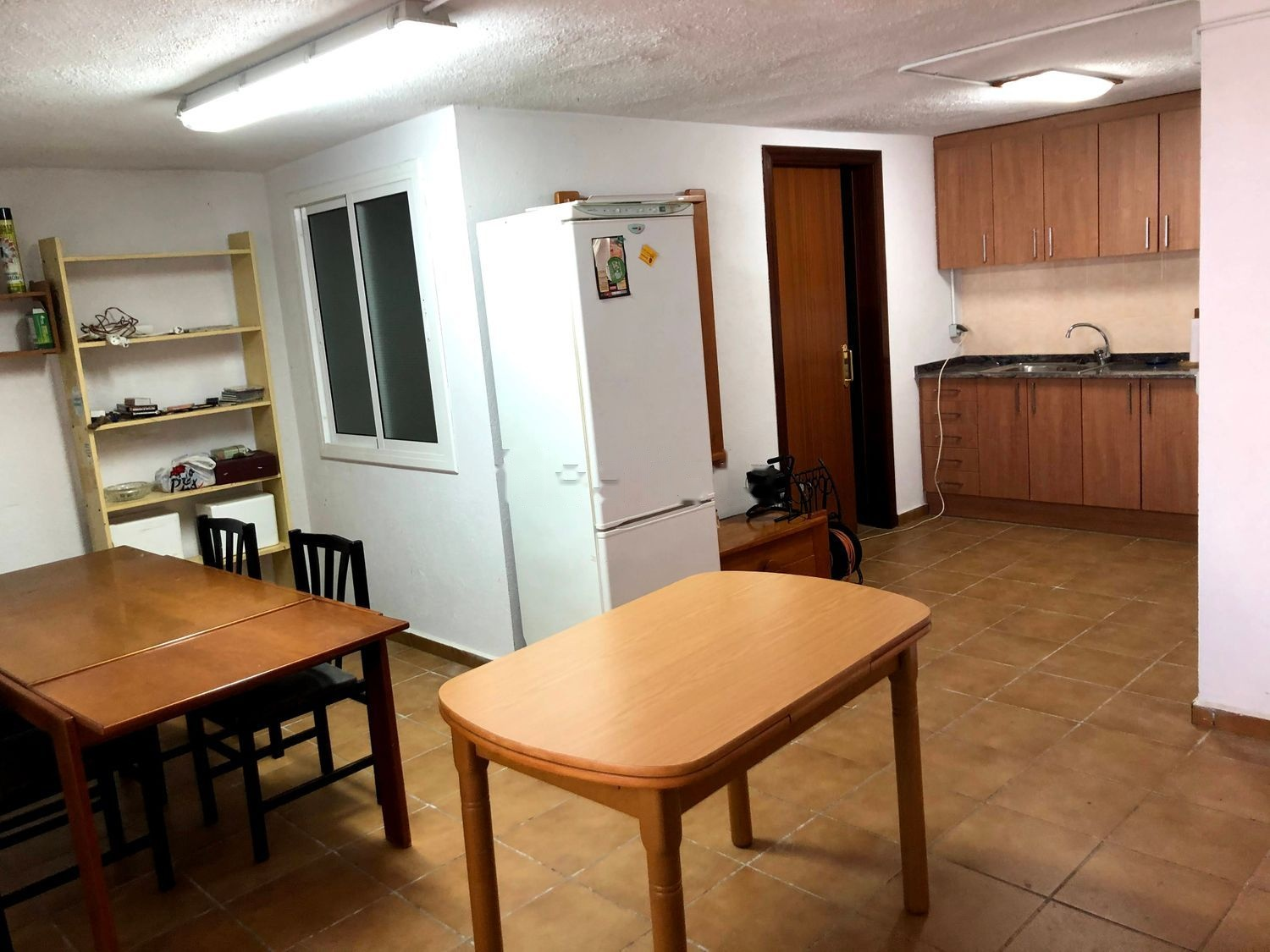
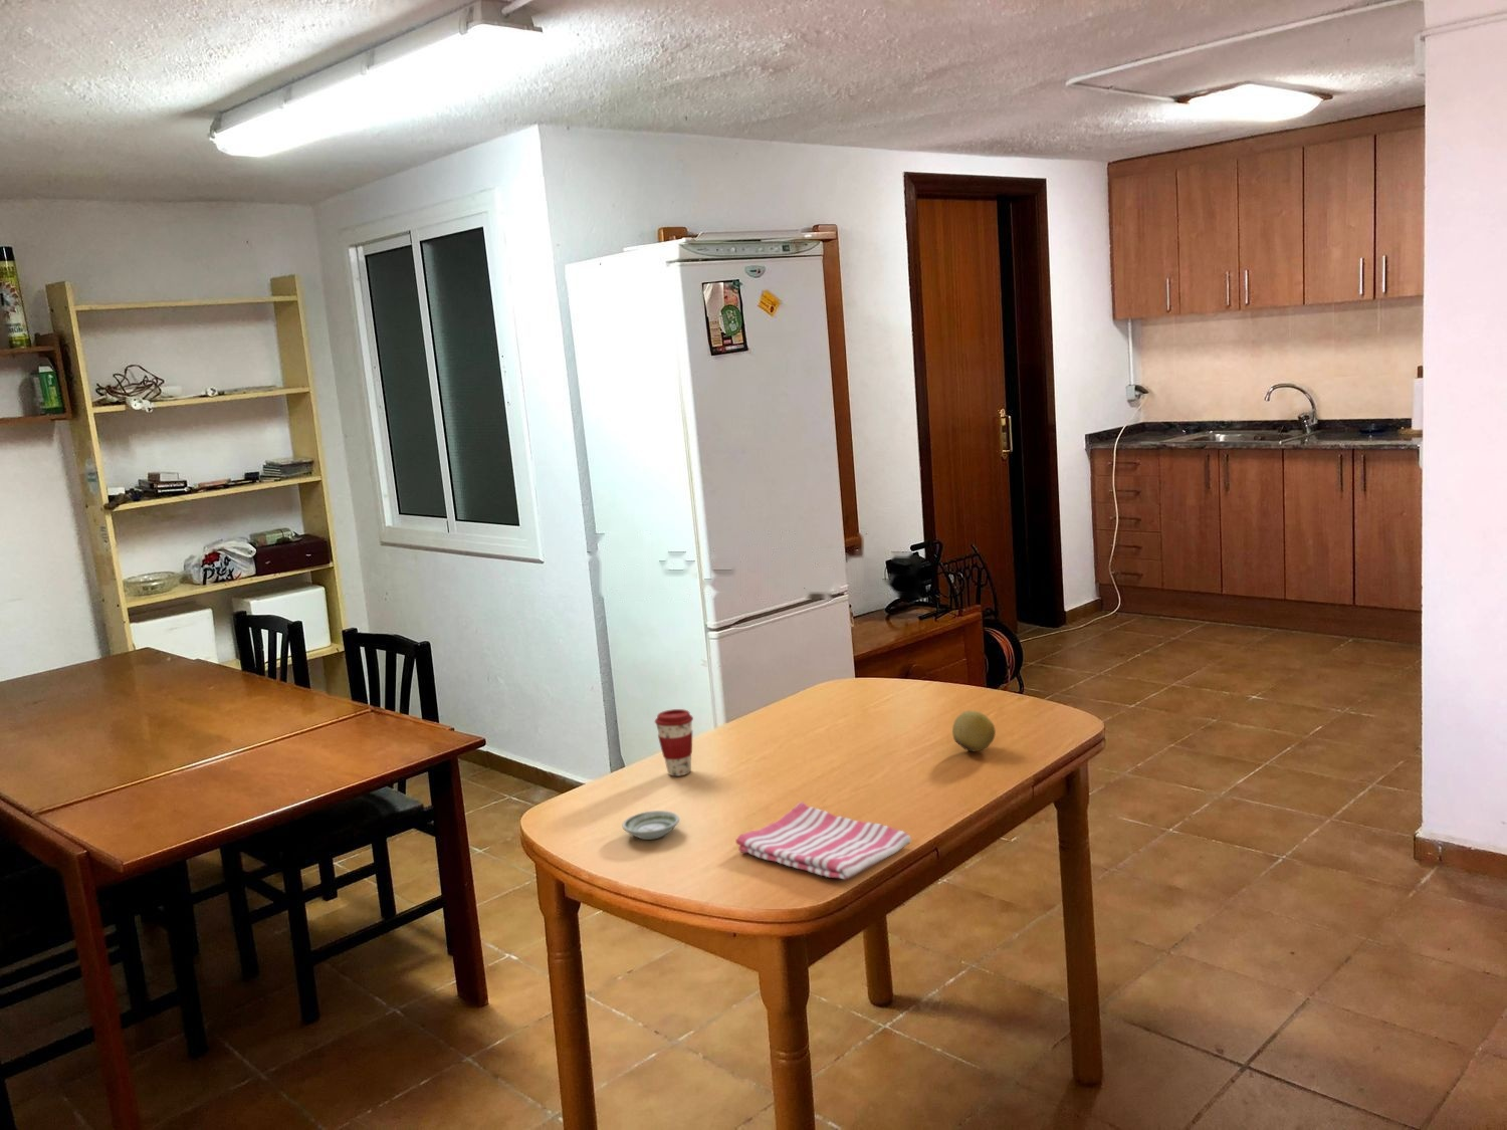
+ fruit [952,710,997,753]
+ coffee cup [654,709,694,777]
+ saucer [622,810,680,840]
+ dish towel [735,800,913,880]
